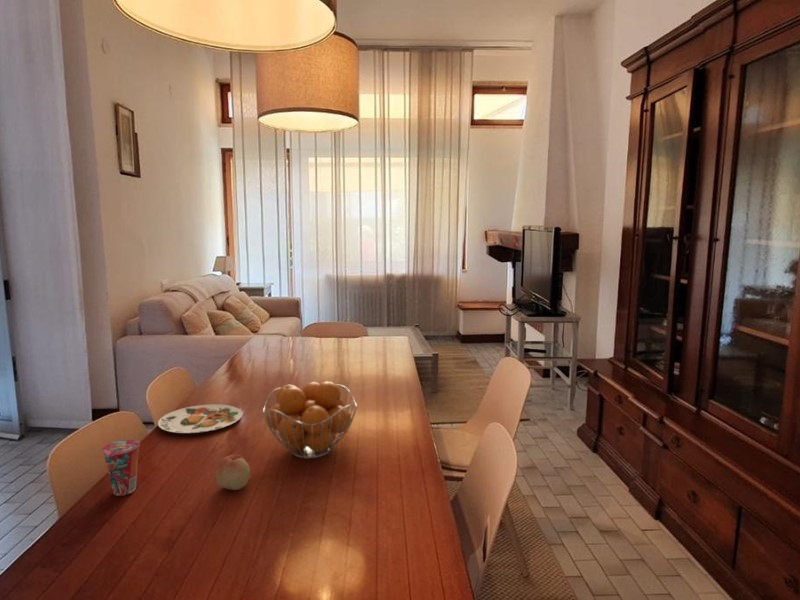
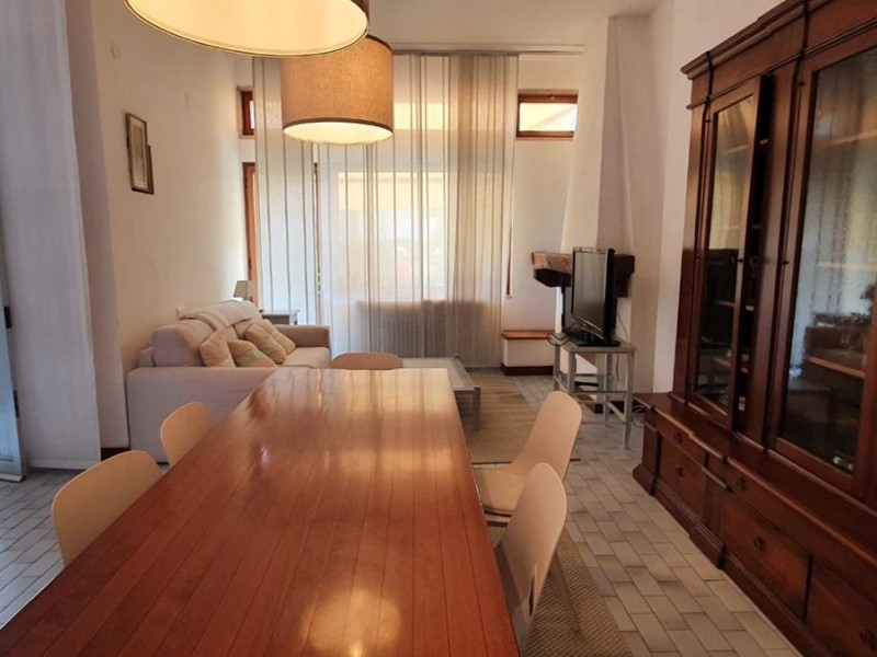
- fruit [214,454,251,491]
- cup [101,439,141,497]
- fruit basket [262,380,358,460]
- plate [157,403,243,434]
